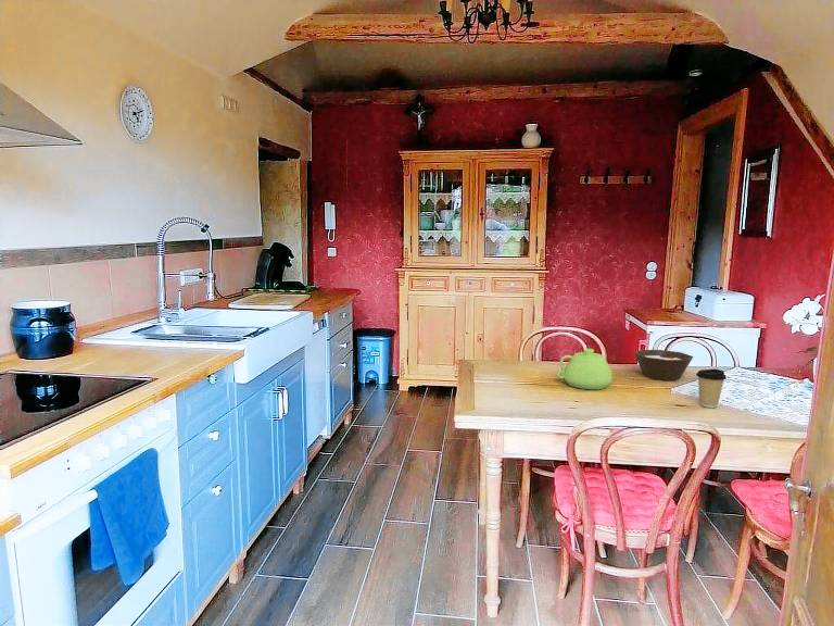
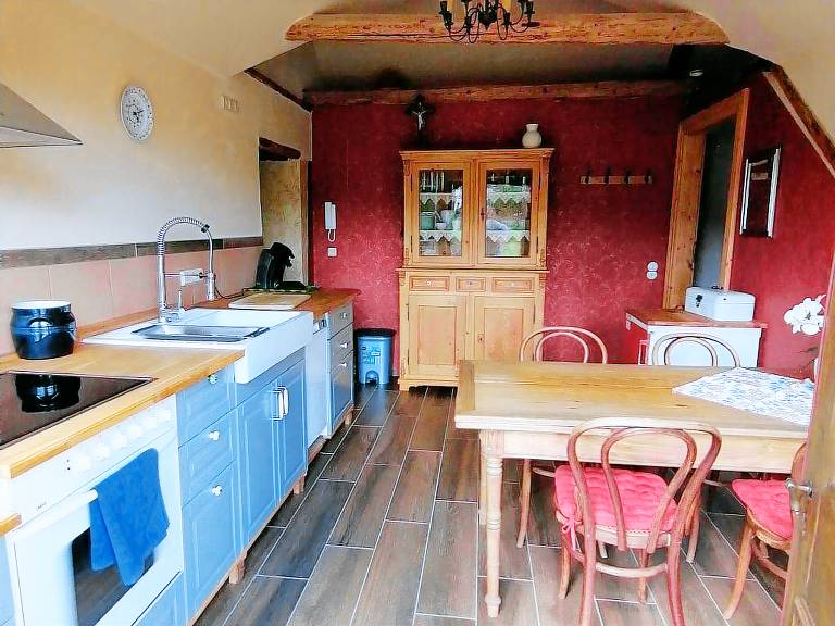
- bowl [633,349,694,381]
- coffee cup [695,368,728,409]
- teapot [556,348,614,390]
